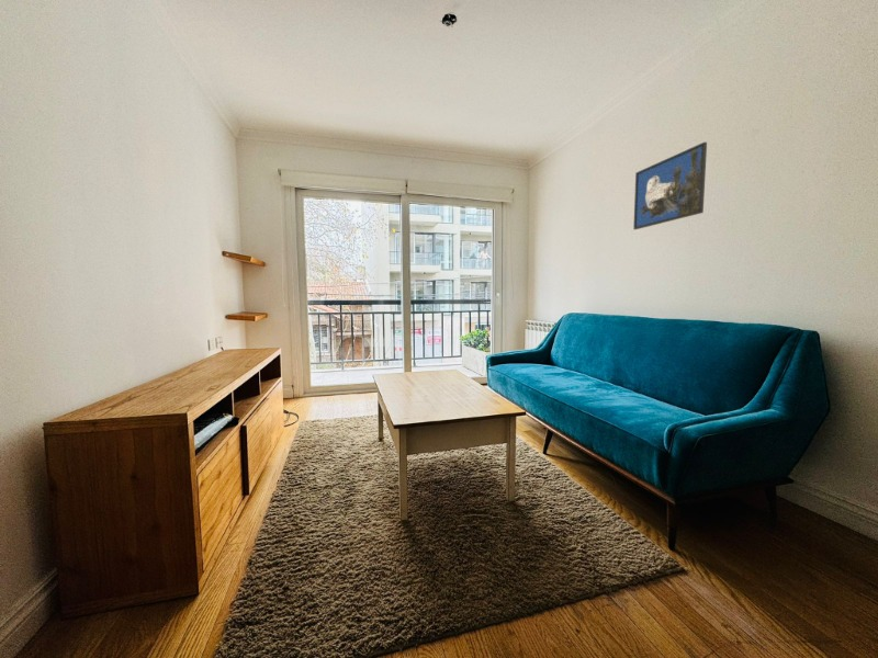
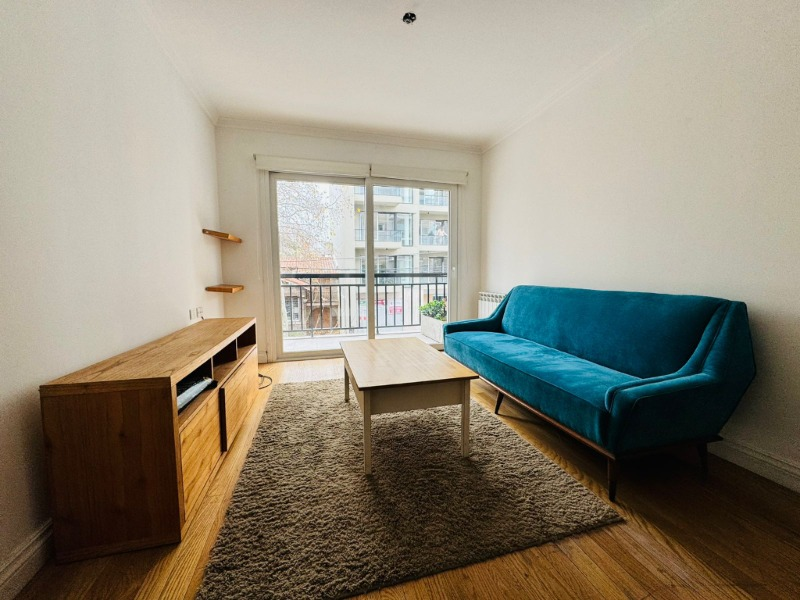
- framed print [632,141,708,230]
